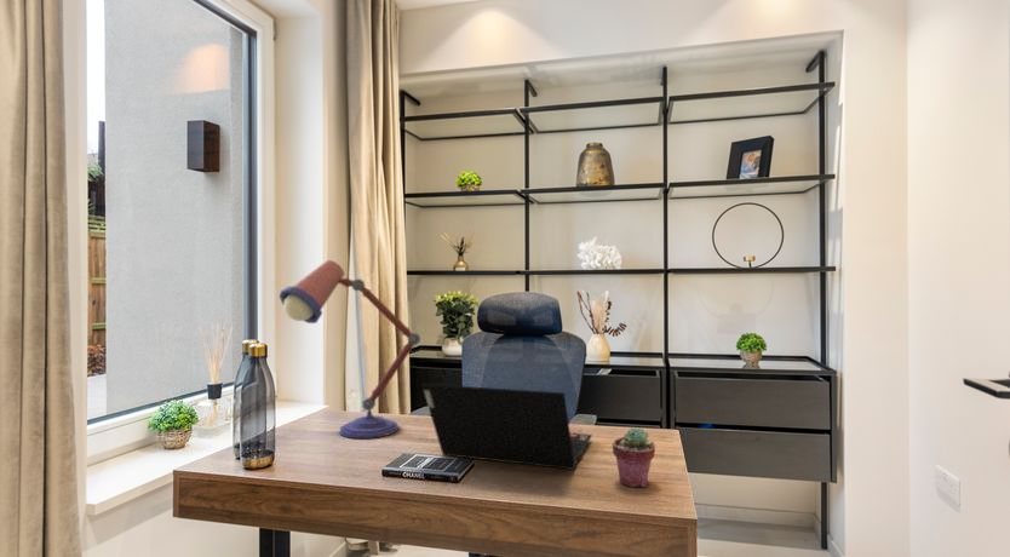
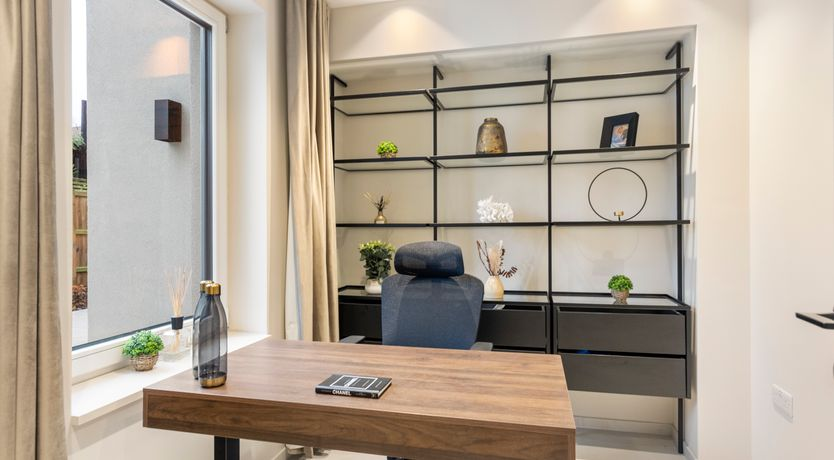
- potted succulent [612,426,656,488]
- laptop computer [421,383,593,471]
- desk lamp [279,259,421,440]
